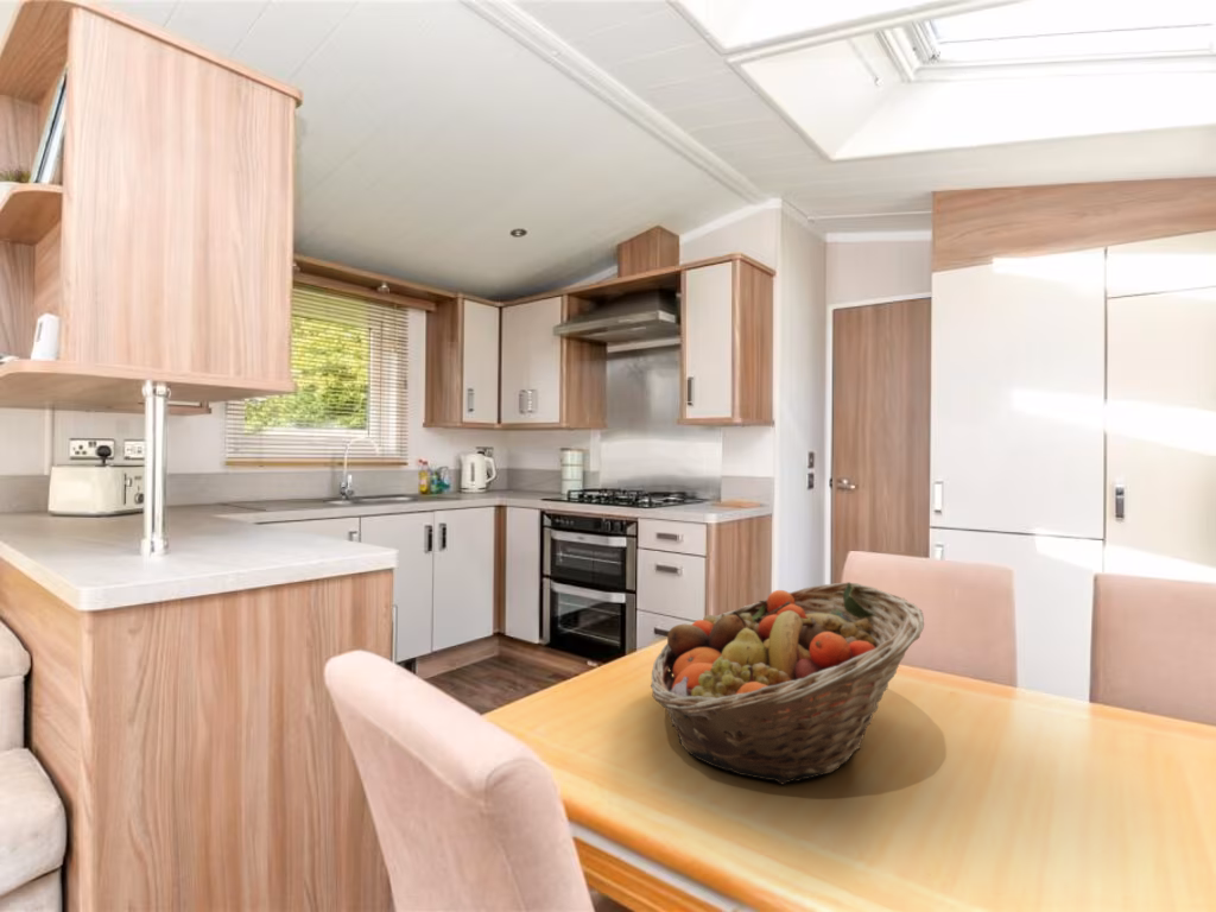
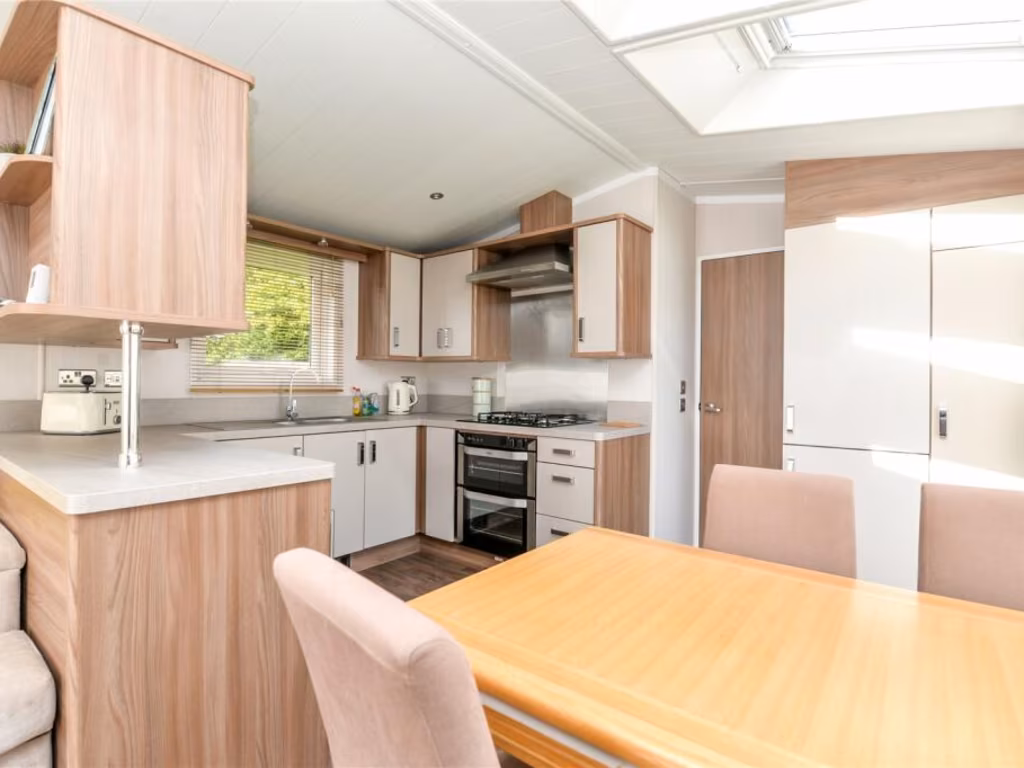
- fruit basket [650,581,925,786]
